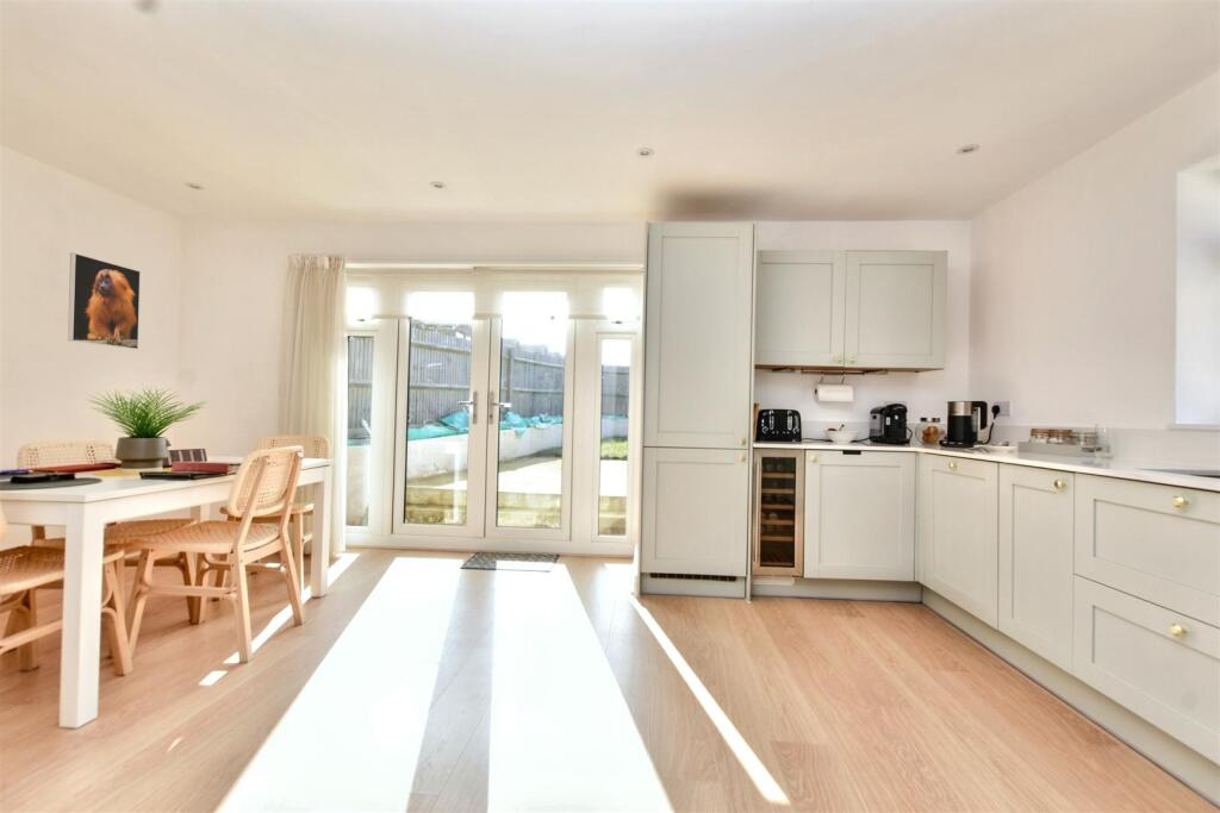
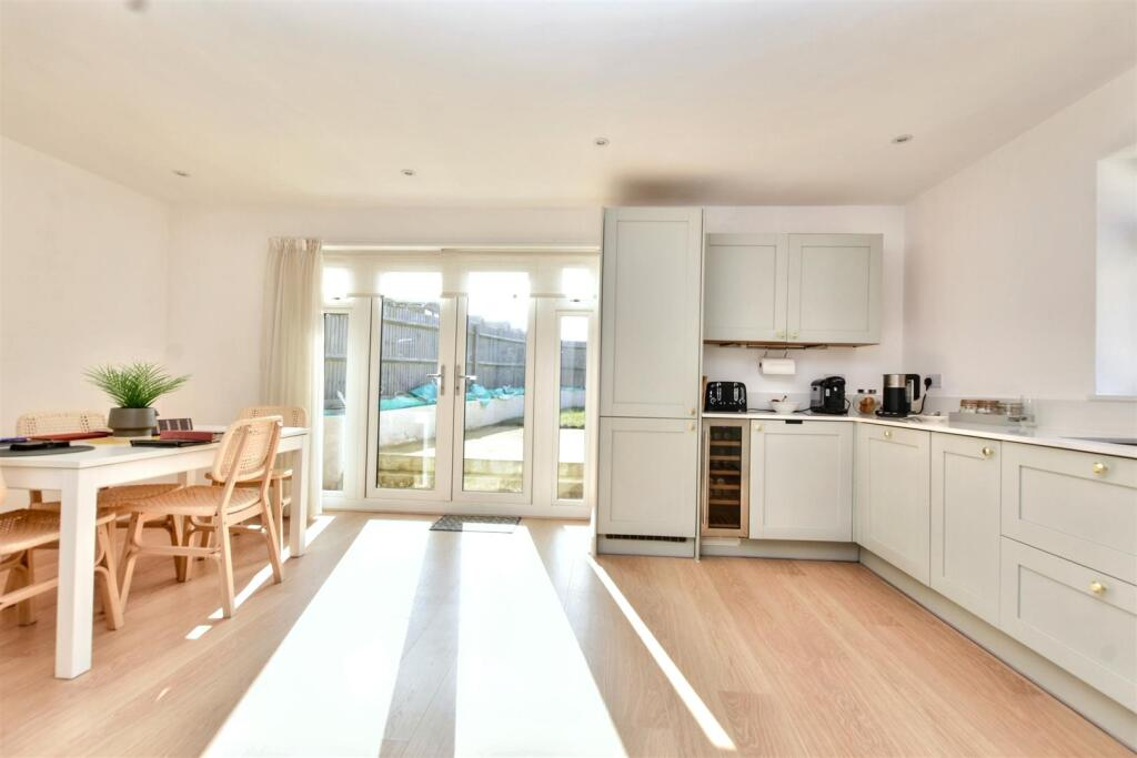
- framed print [67,252,142,350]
